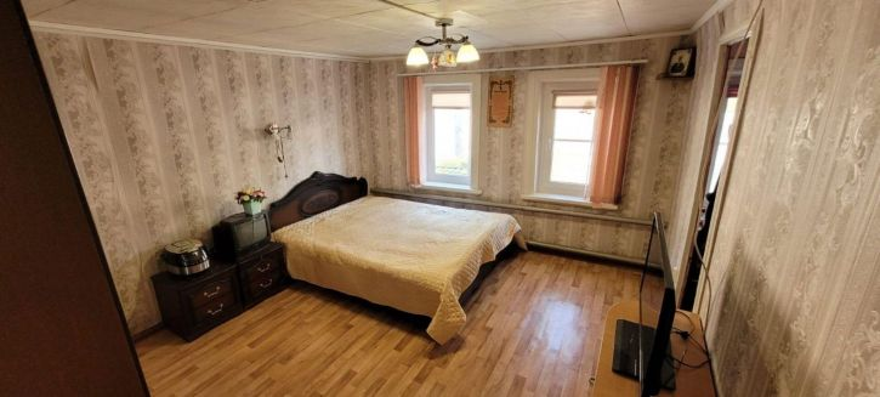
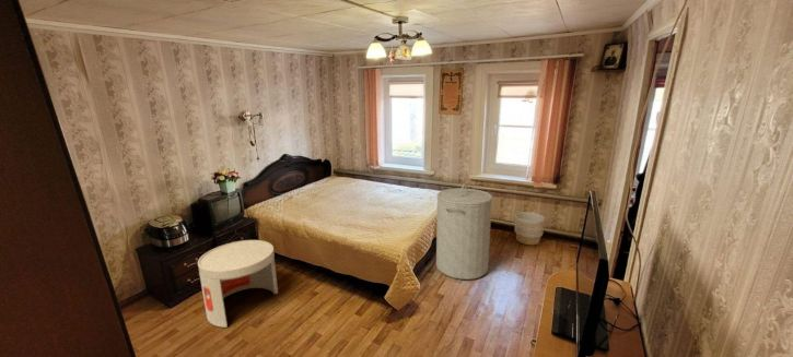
+ planter [514,211,546,246]
+ laundry hamper [435,181,493,281]
+ side table [197,239,279,329]
